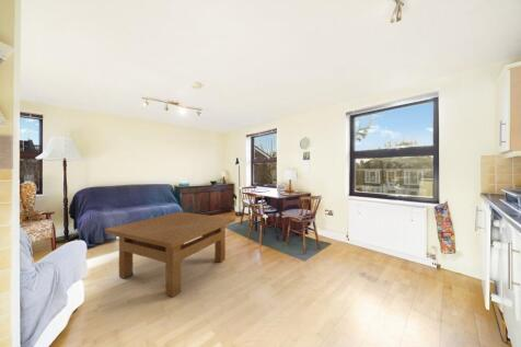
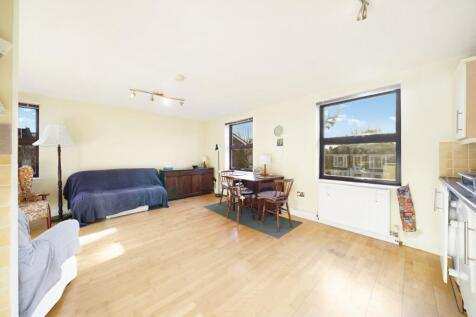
- table [104,211,236,298]
